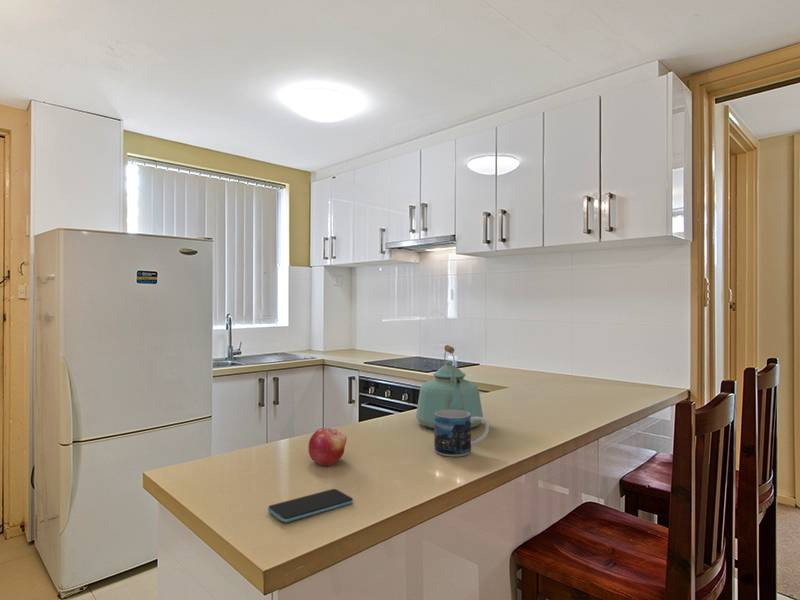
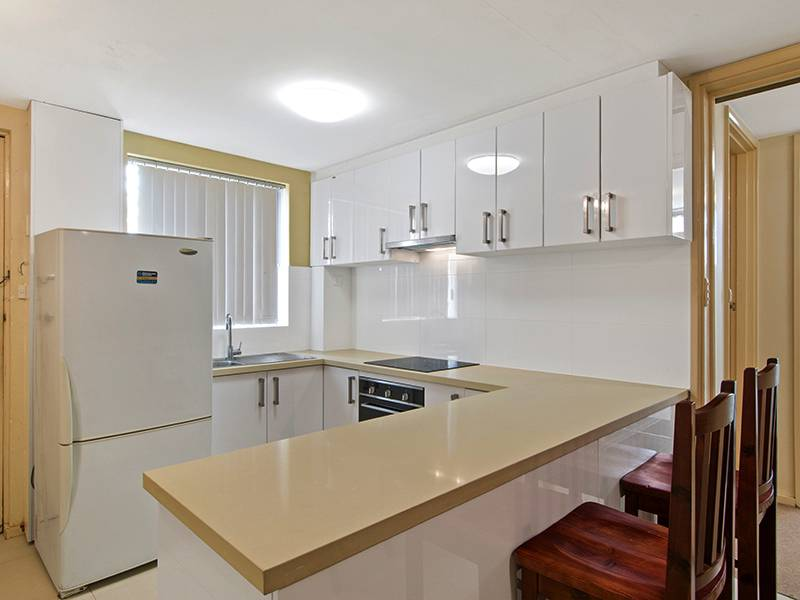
- fruit [307,427,348,467]
- mug [433,410,490,458]
- smartphone [267,488,354,523]
- kettle [415,344,484,430]
